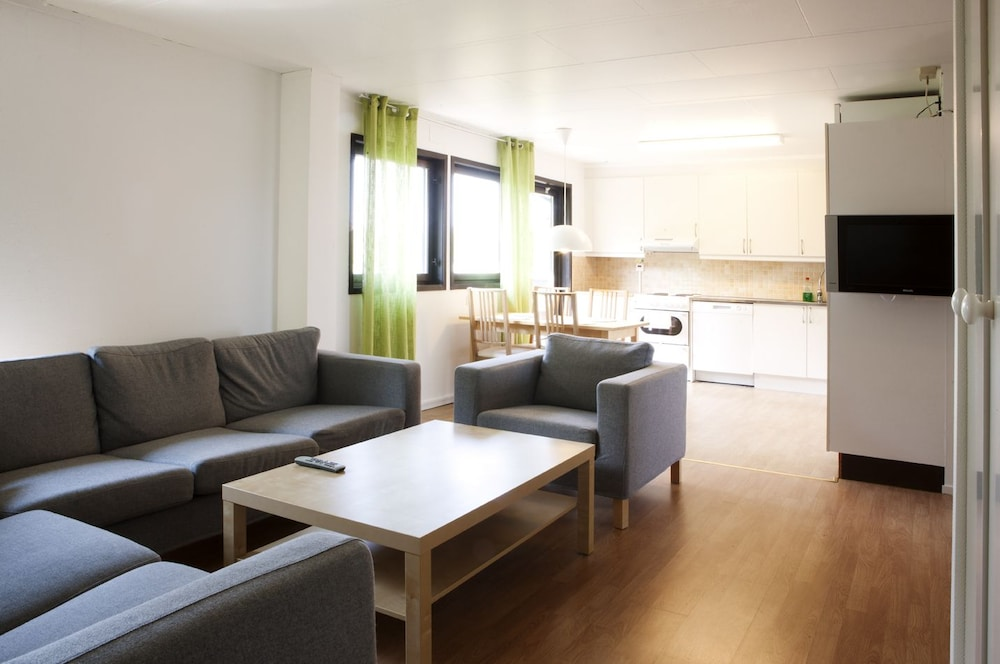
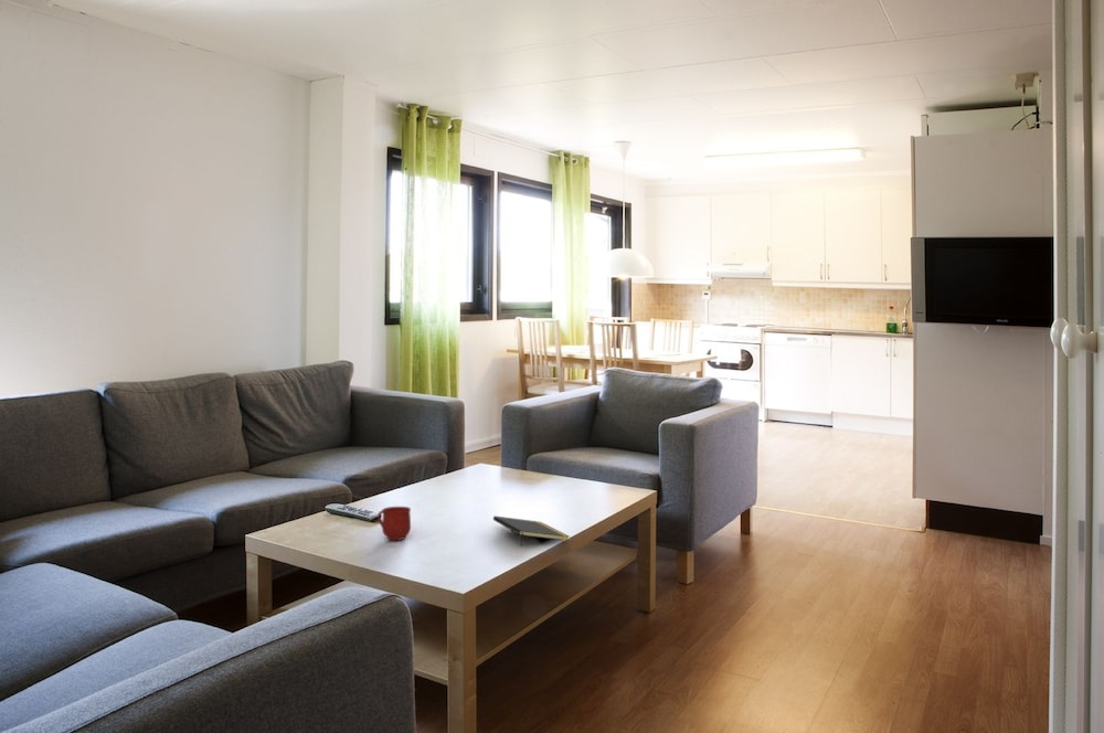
+ mug [376,506,412,541]
+ notepad [492,514,571,548]
